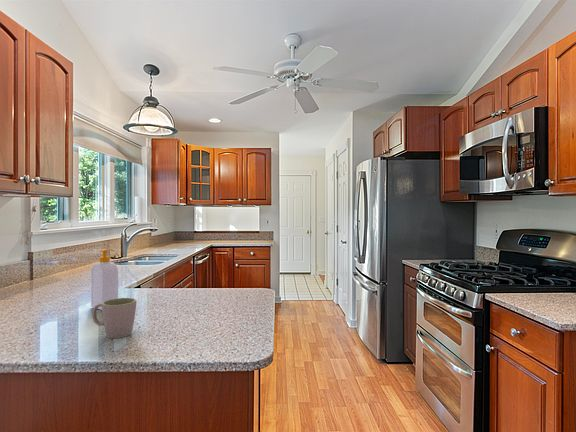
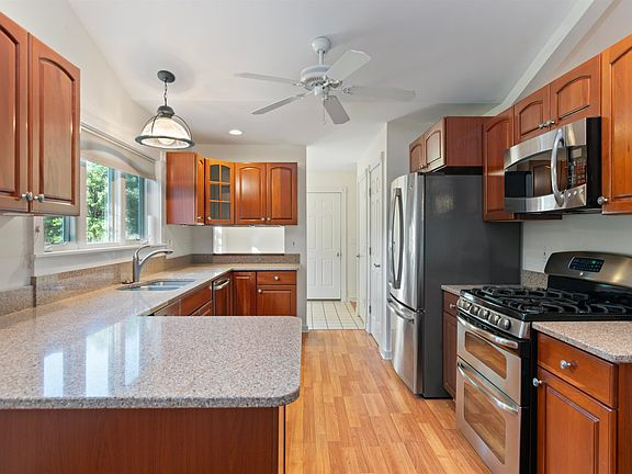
- soap bottle [90,248,119,311]
- mug [91,297,137,339]
